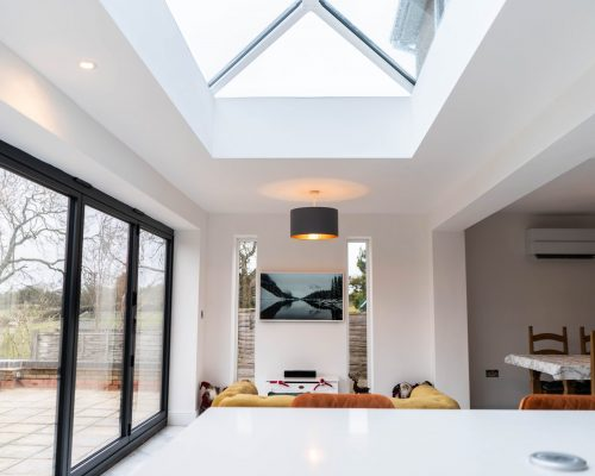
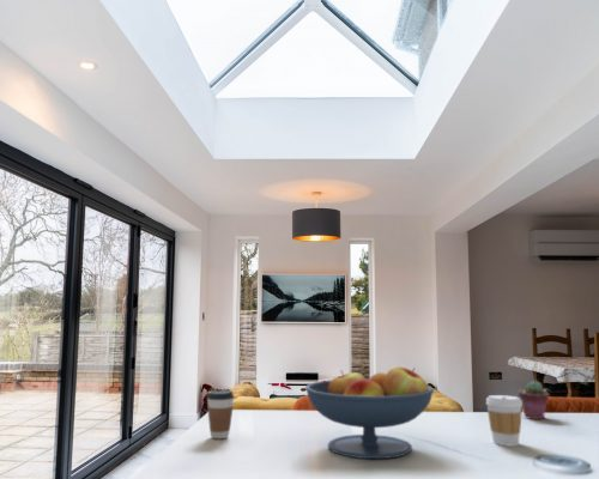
+ fruit bowl [304,366,435,460]
+ potted succulent [518,380,550,420]
+ coffee cup [206,388,235,439]
+ coffee cup [485,394,522,447]
